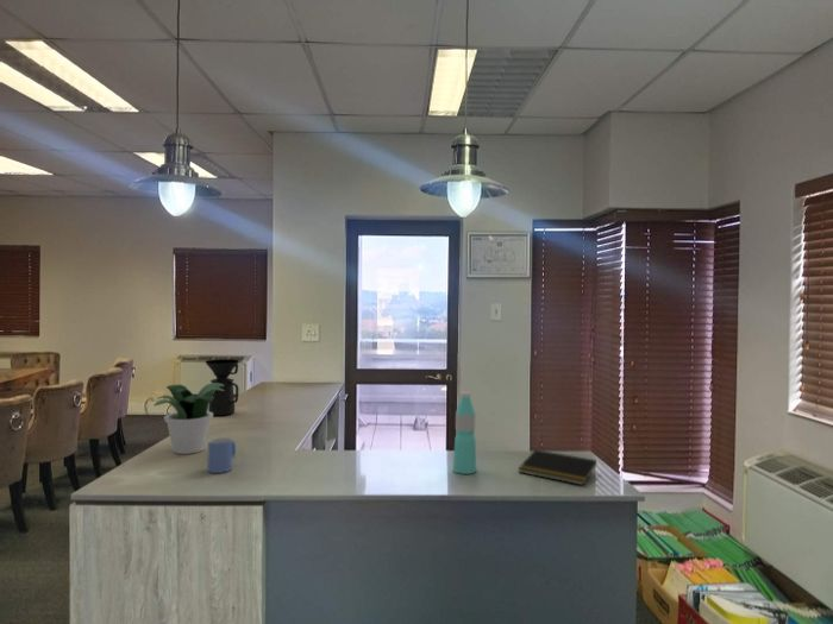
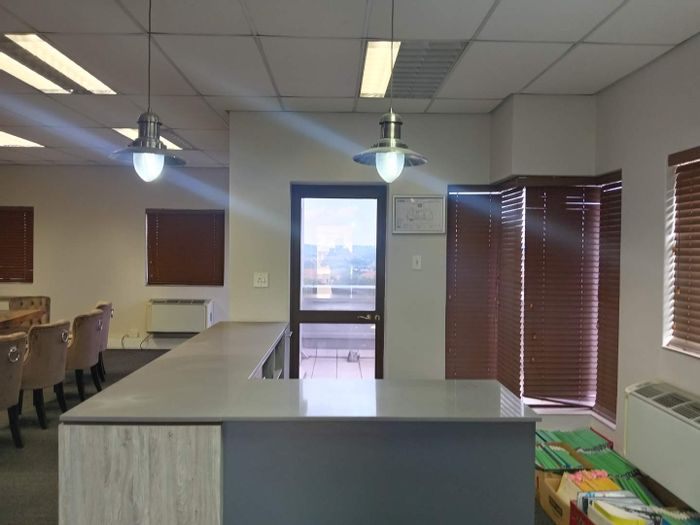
- water bottle [452,391,477,475]
- coffee maker [205,358,240,417]
- mug [207,436,237,474]
- notepad [516,448,599,486]
- potted plant [152,382,224,455]
